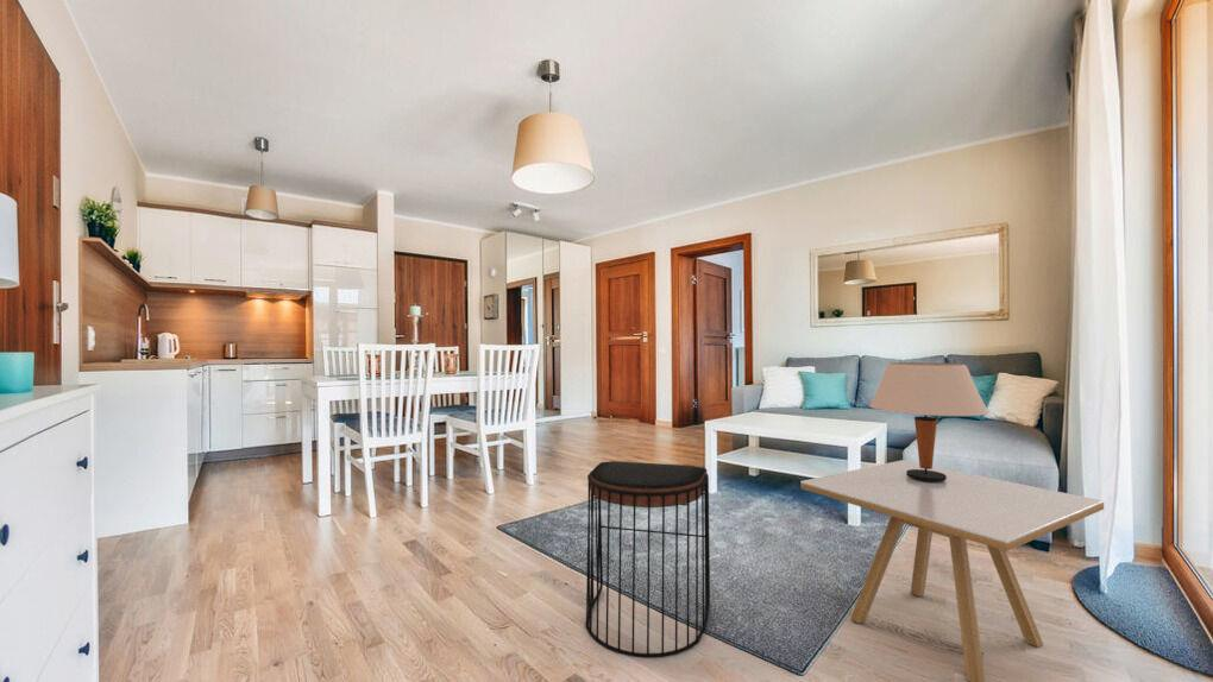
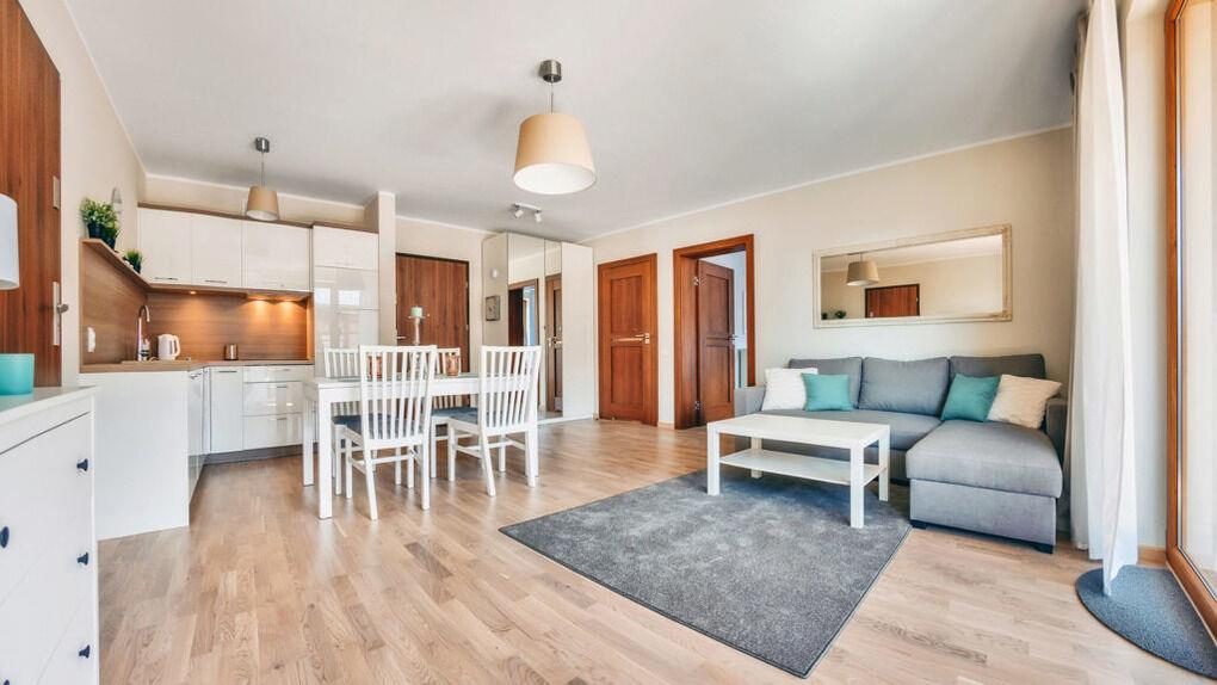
- side table [799,459,1105,682]
- stool [585,460,711,658]
- table lamp [868,361,991,481]
